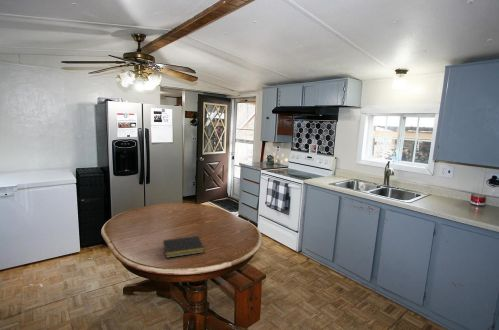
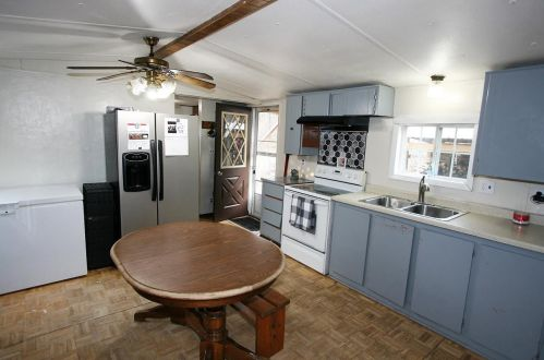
- notepad [161,235,205,259]
